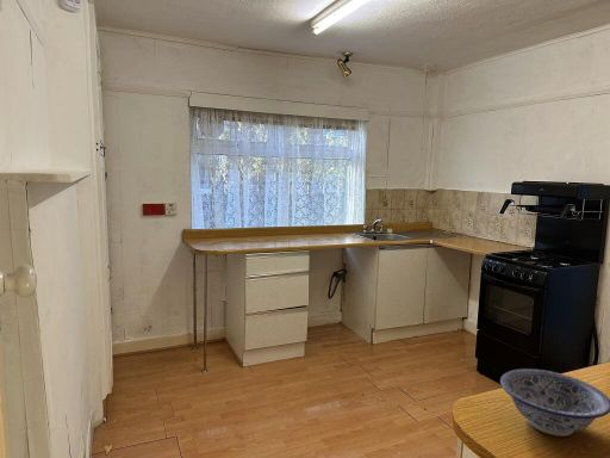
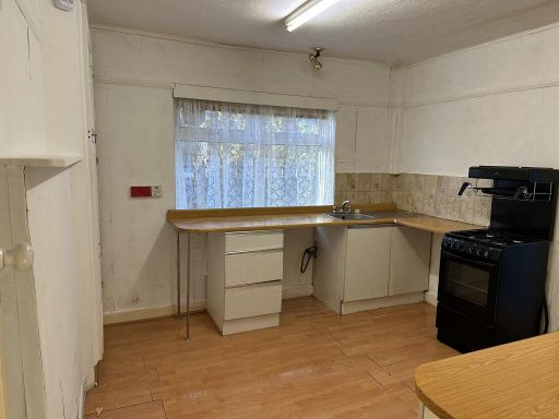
- bowl [499,367,610,438]
